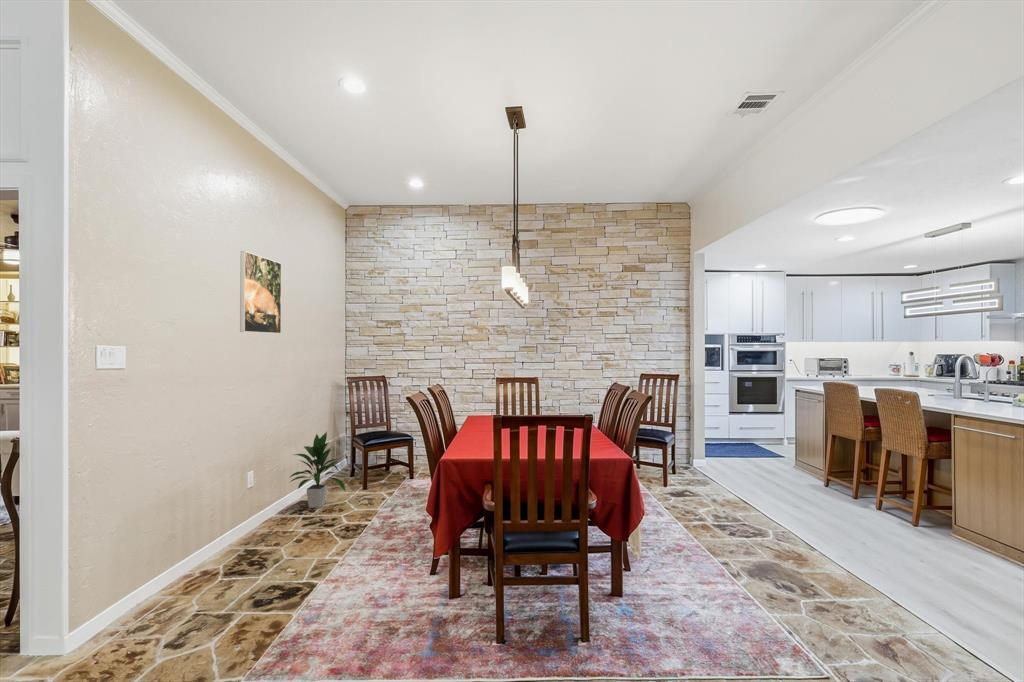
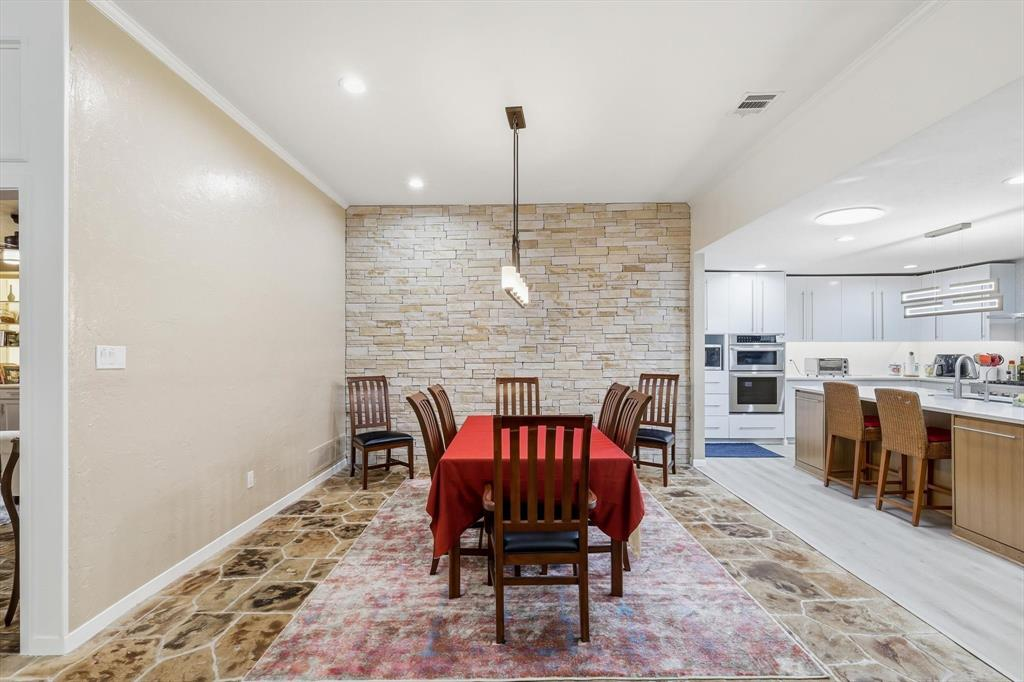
- indoor plant [289,431,347,509]
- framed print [239,250,282,335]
